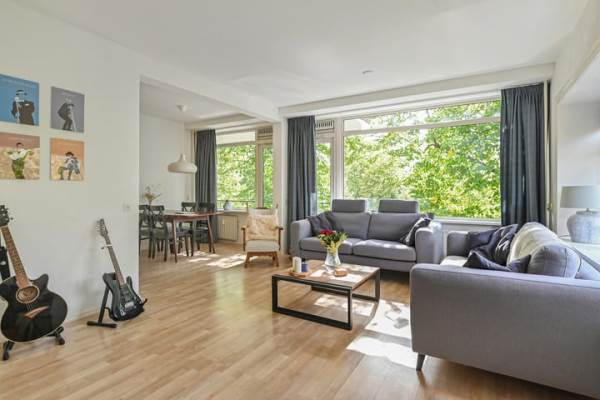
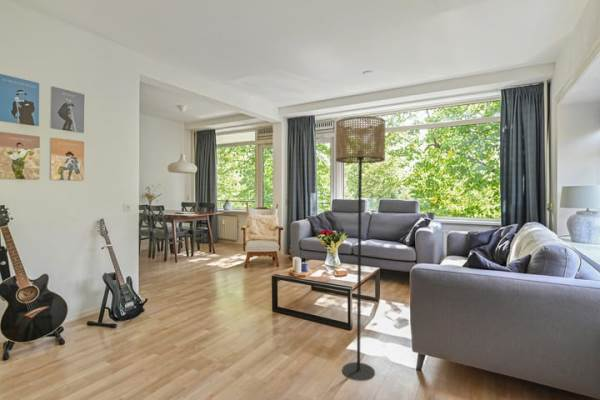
+ floor lamp [335,116,387,381]
